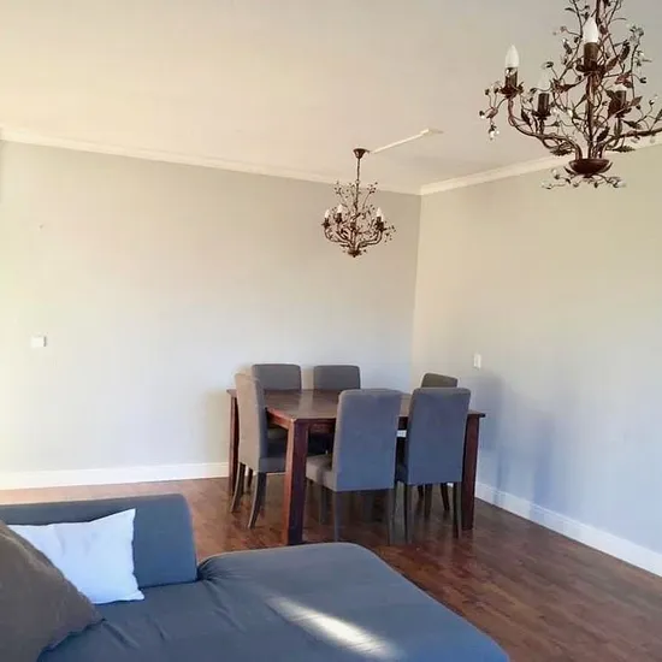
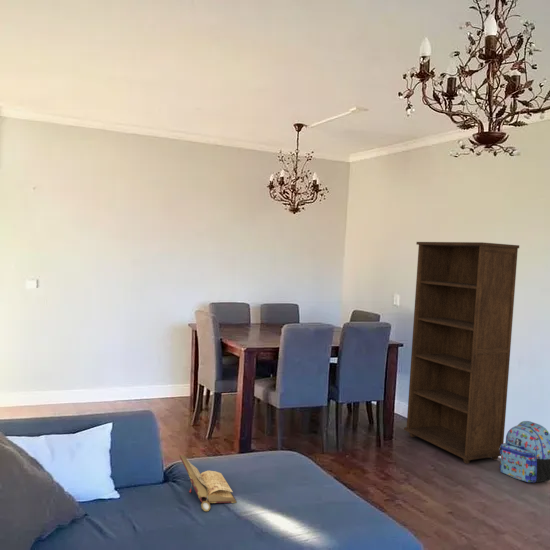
+ bookcase [403,241,520,465]
+ backpack [499,420,550,484]
+ book [178,453,238,512]
